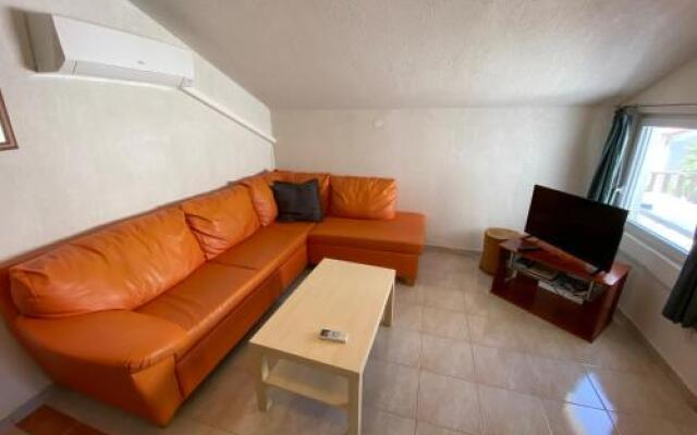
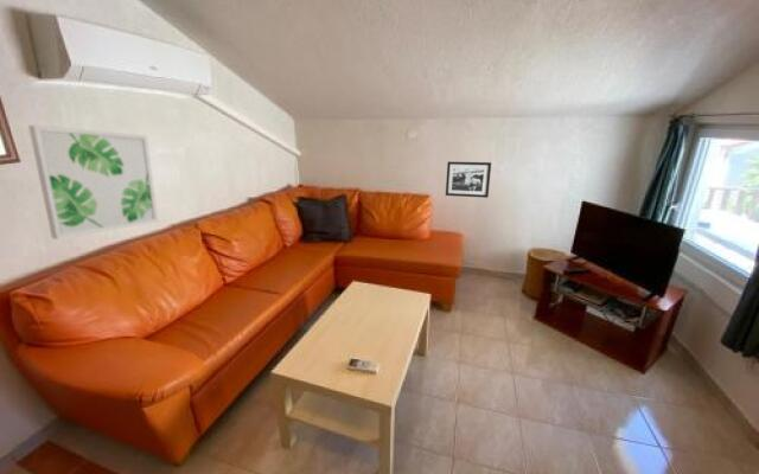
+ picture frame [445,160,492,199]
+ wall art [27,124,159,241]
